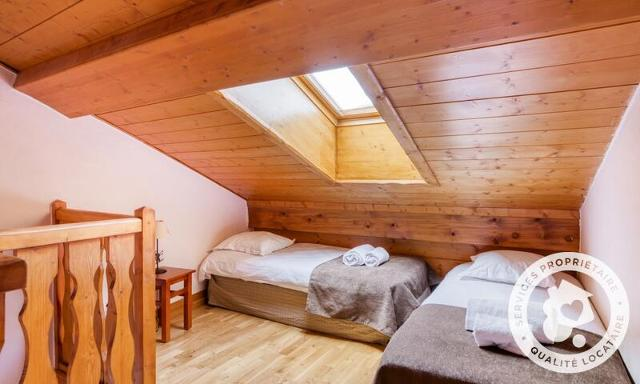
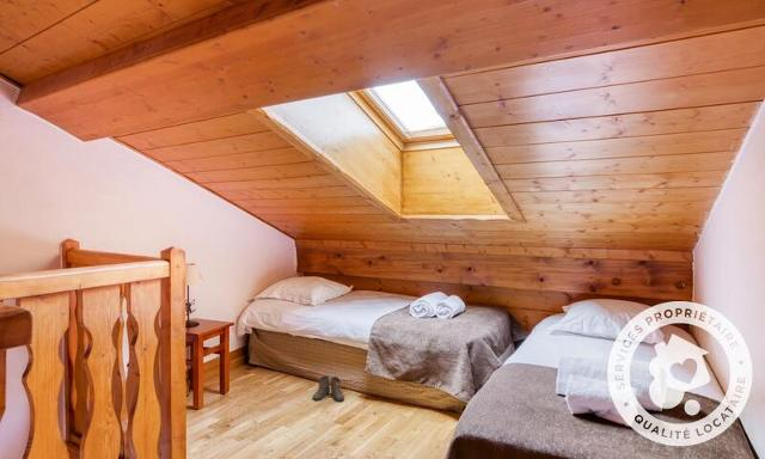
+ boots [312,374,348,403]
